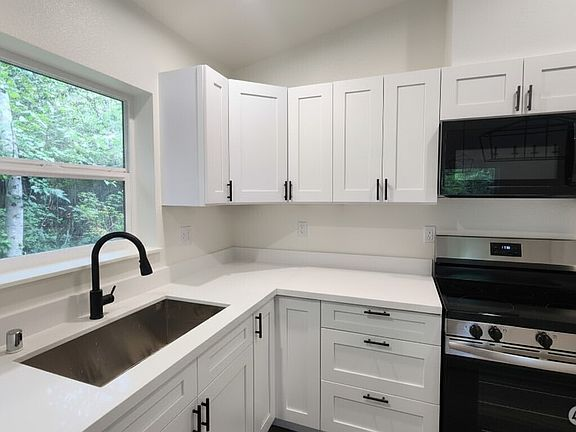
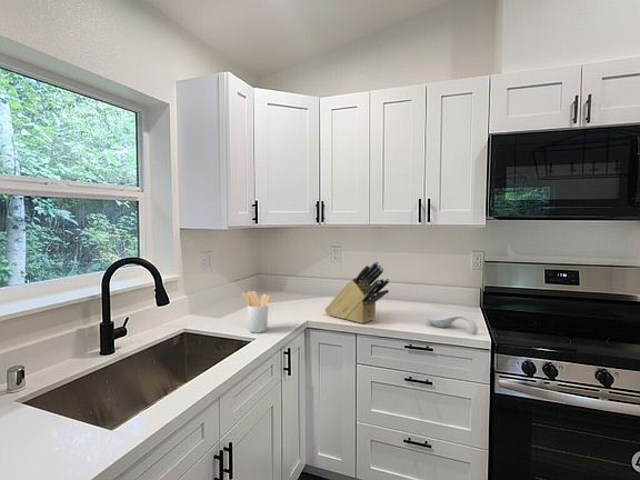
+ utensil holder [241,290,270,333]
+ spoon rest [427,313,479,334]
+ knife block [324,260,391,324]
